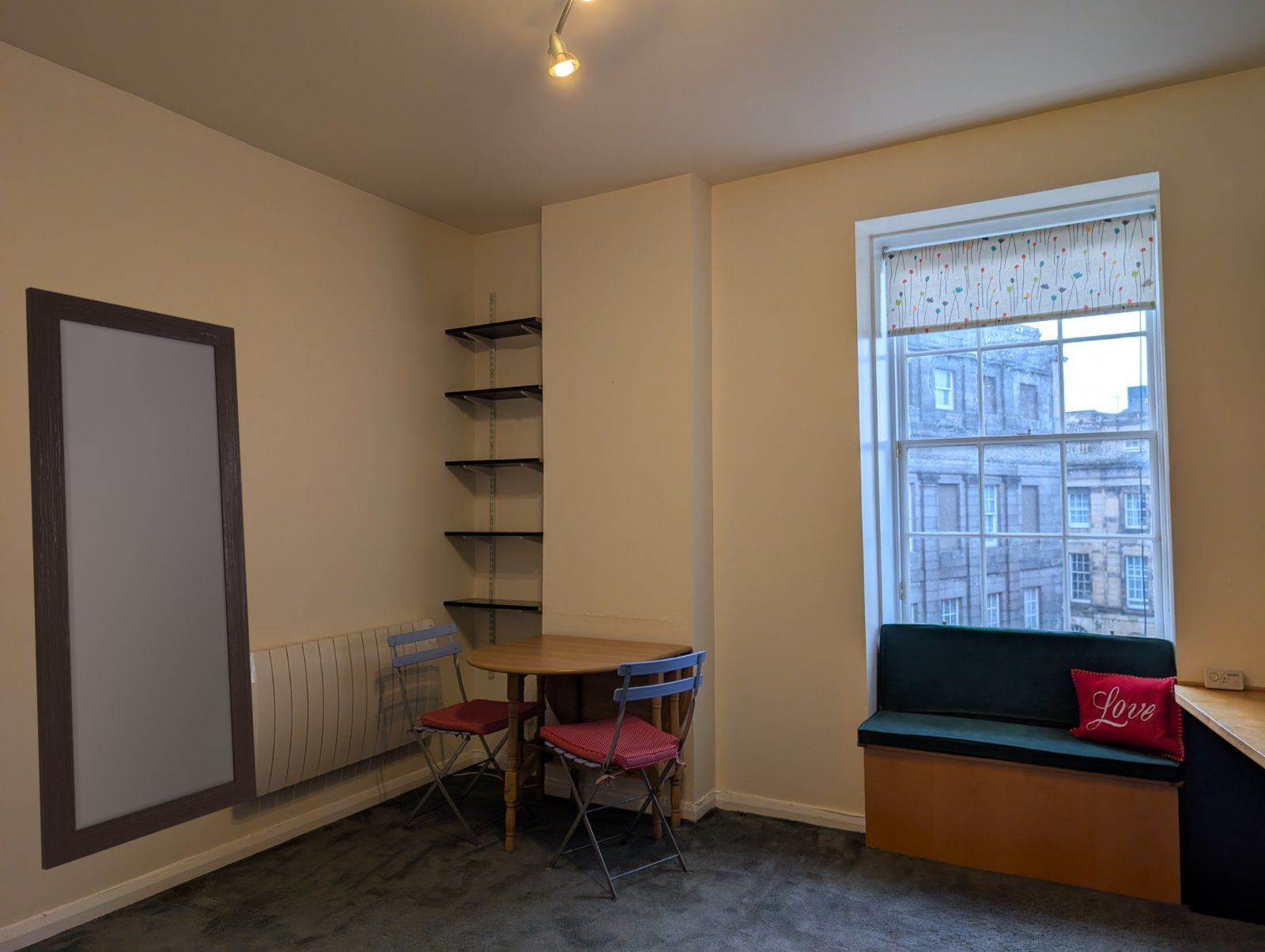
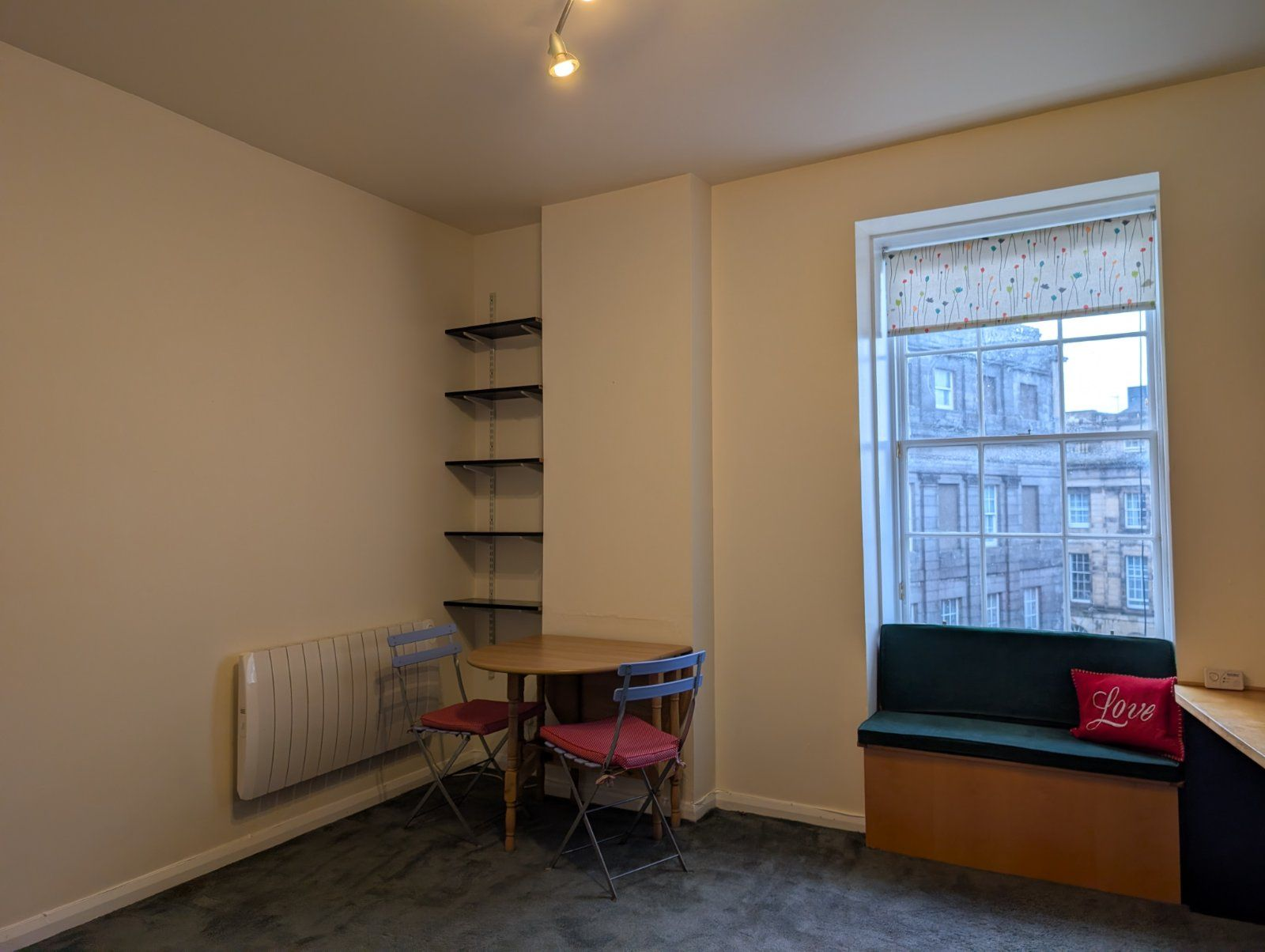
- home mirror [25,286,258,871]
